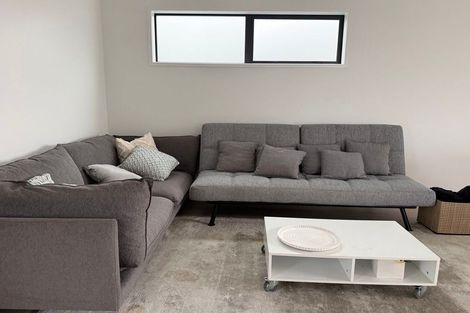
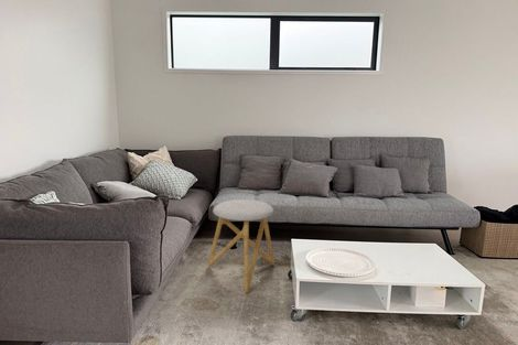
+ stool [207,198,276,294]
